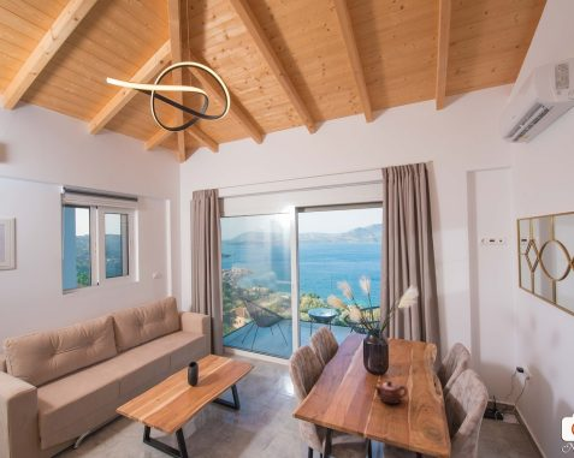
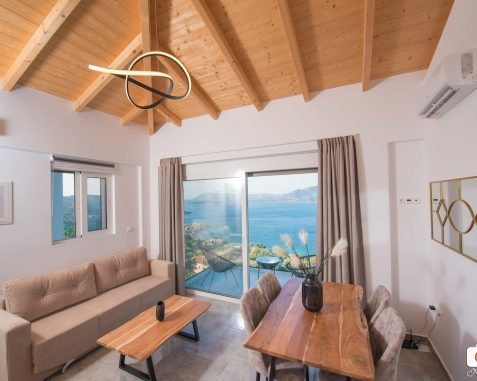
- teapot [373,380,408,405]
